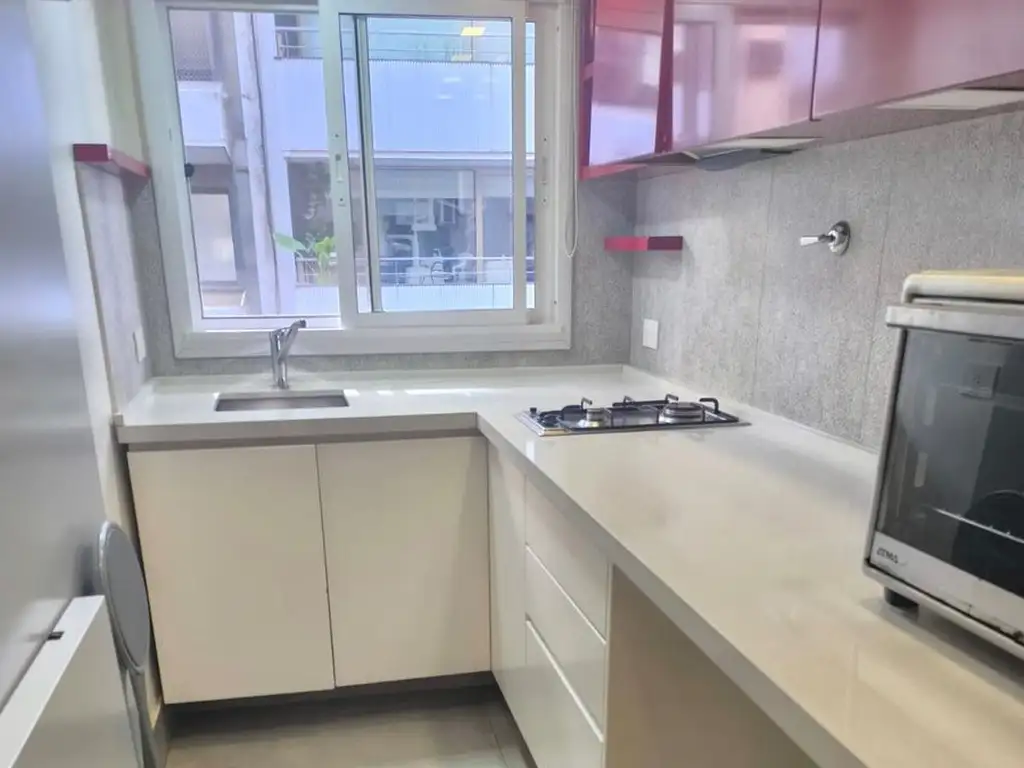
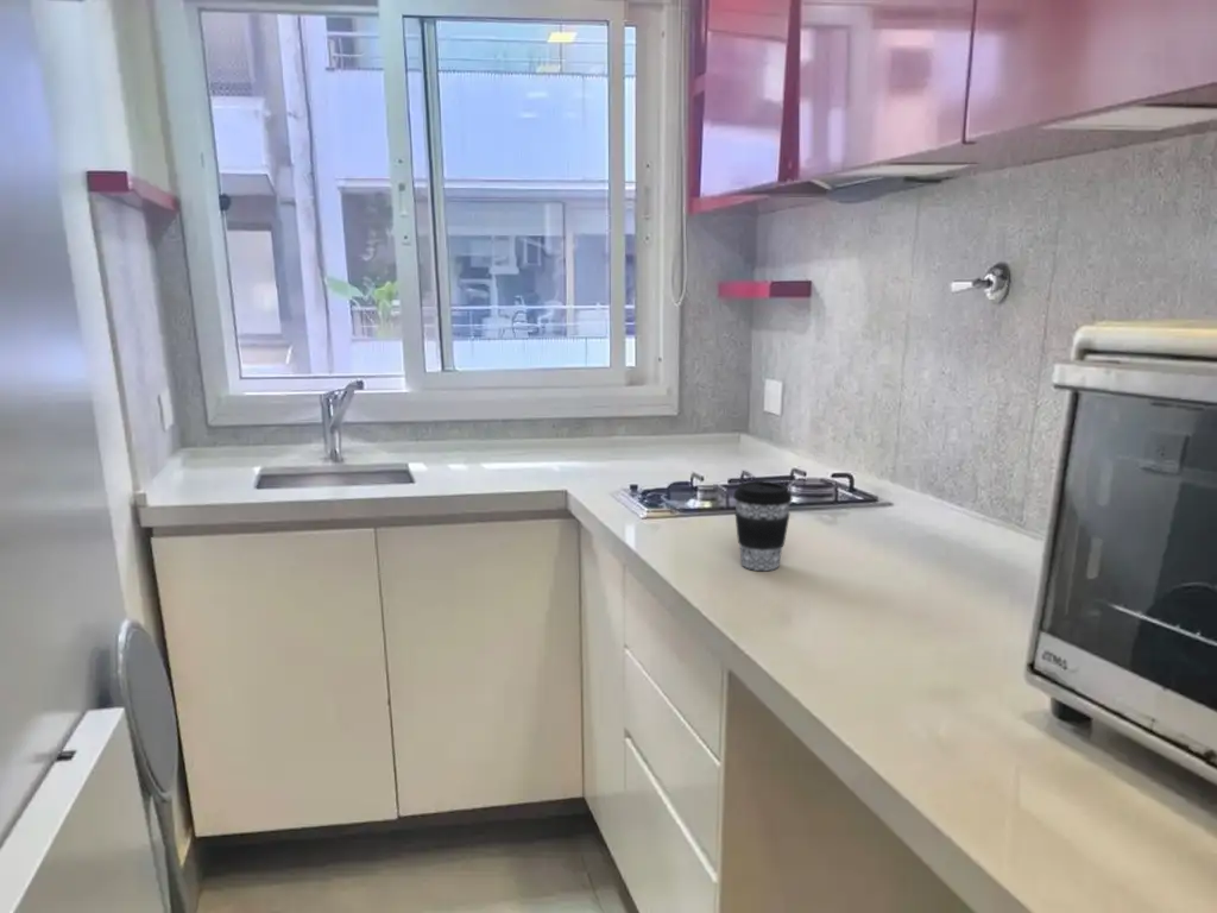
+ coffee cup [732,480,793,572]
